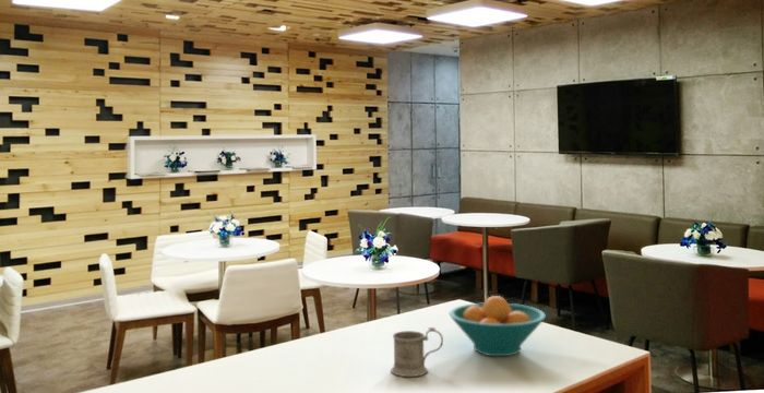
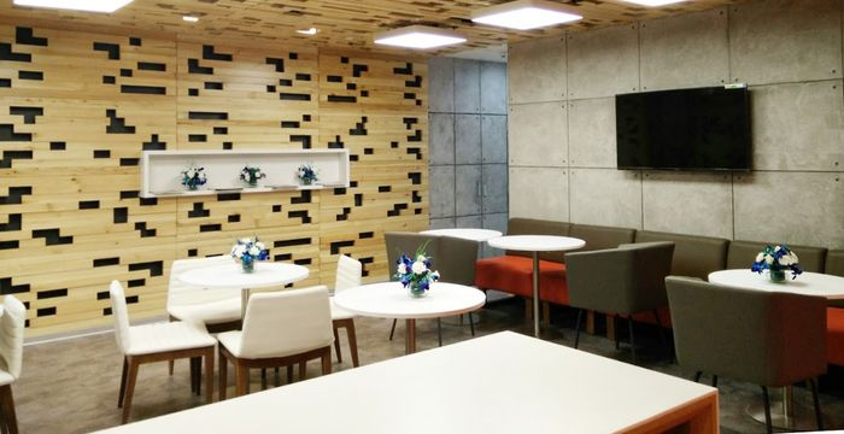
- mug [390,326,444,378]
- fruit bowl [449,295,547,357]
